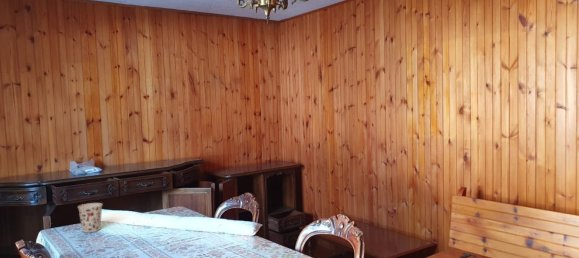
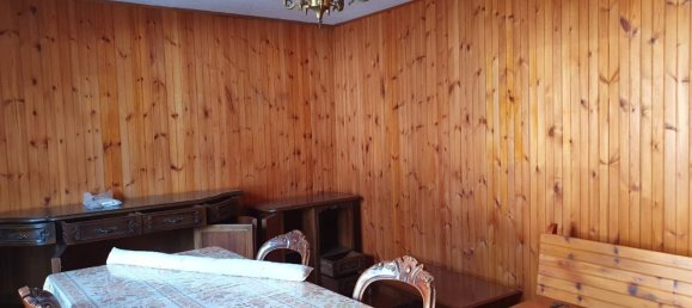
- cup [77,202,104,234]
